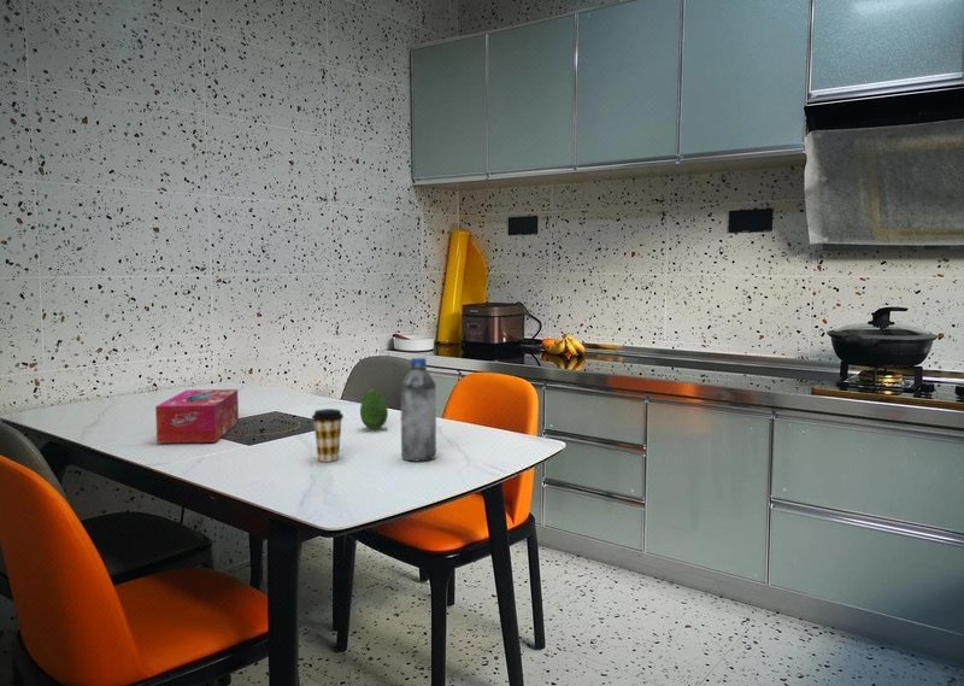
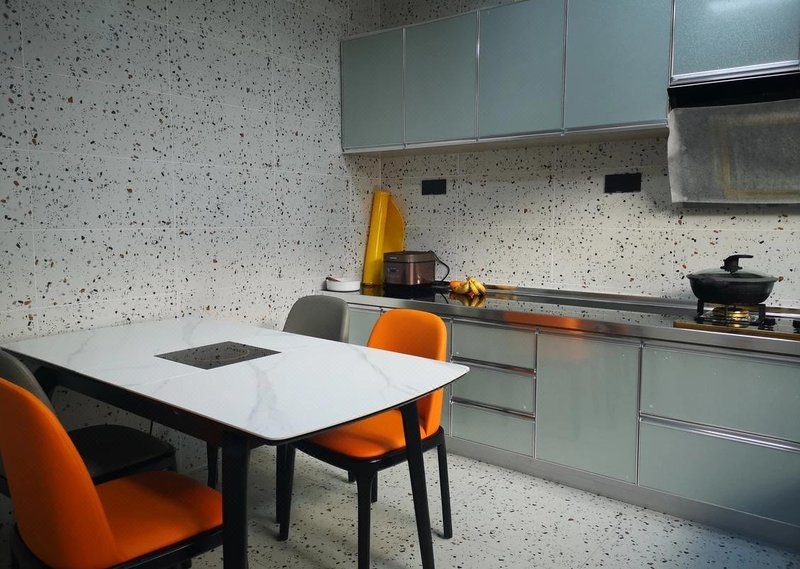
- tissue box [154,388,240,445]
- coffee cup [311,408,345,463]
- fruit [359,387,389,430]
- water bottle [400,357,437,463]
